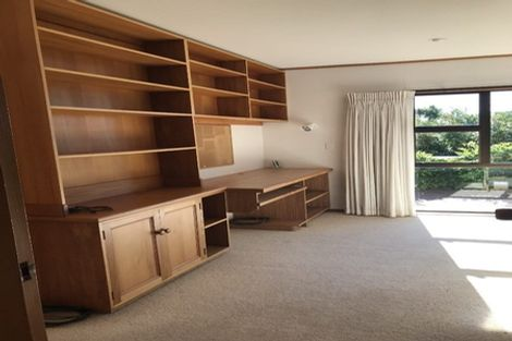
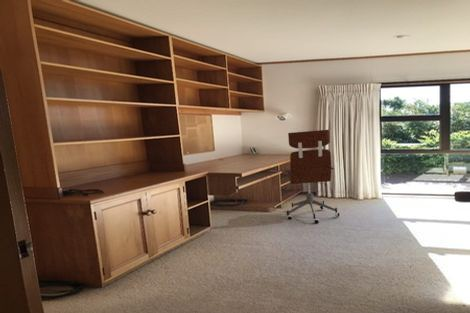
+ office chair [284,129,341,225]
